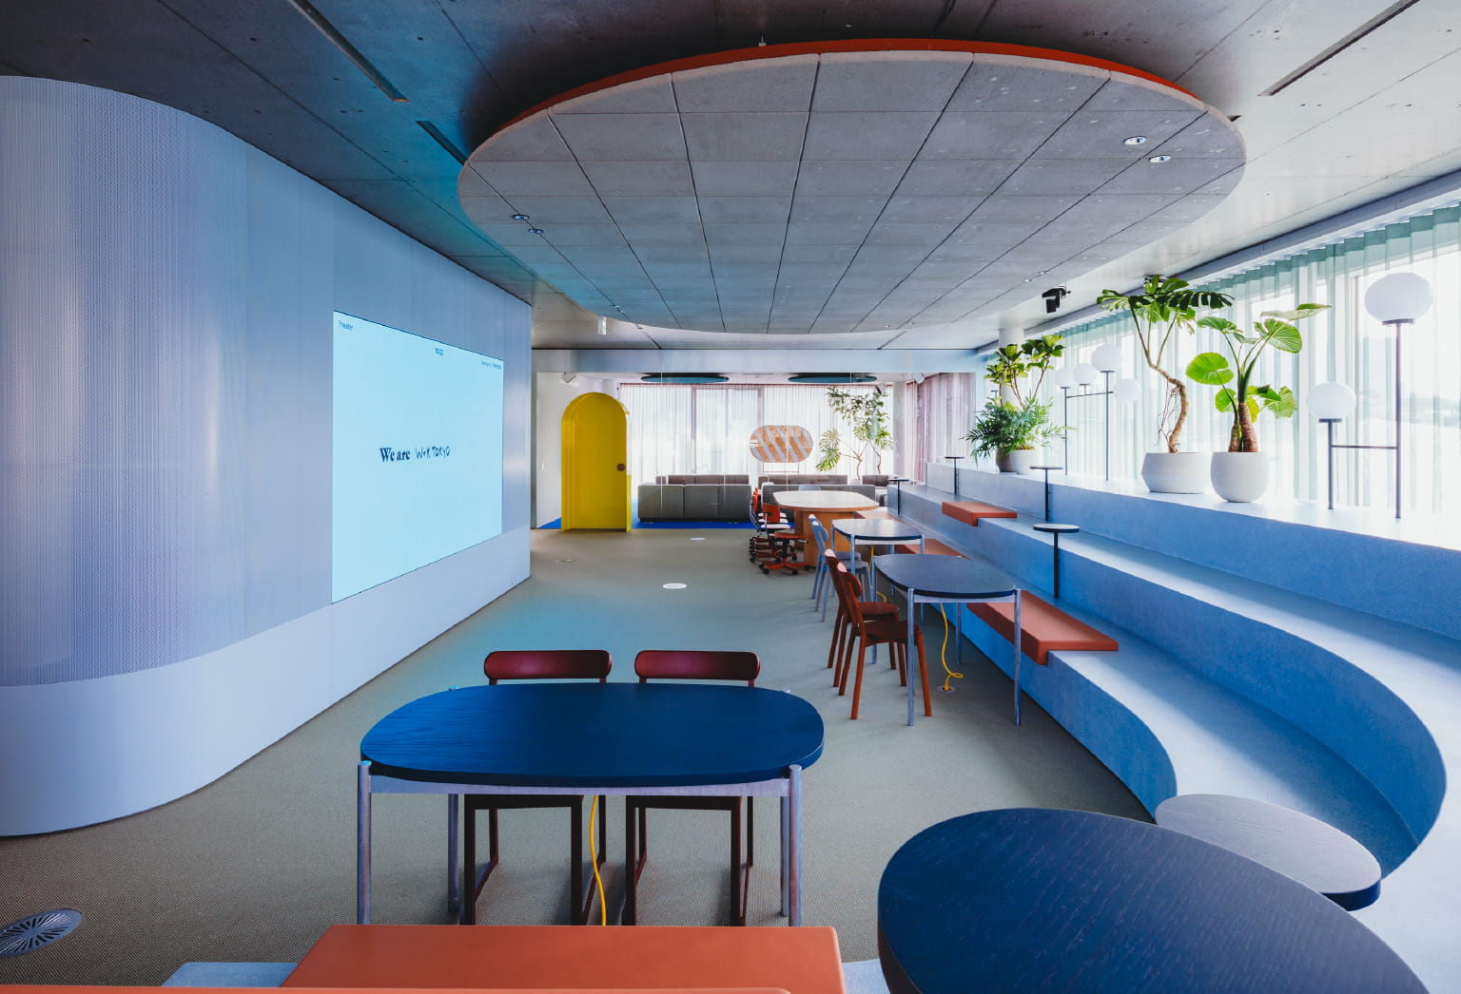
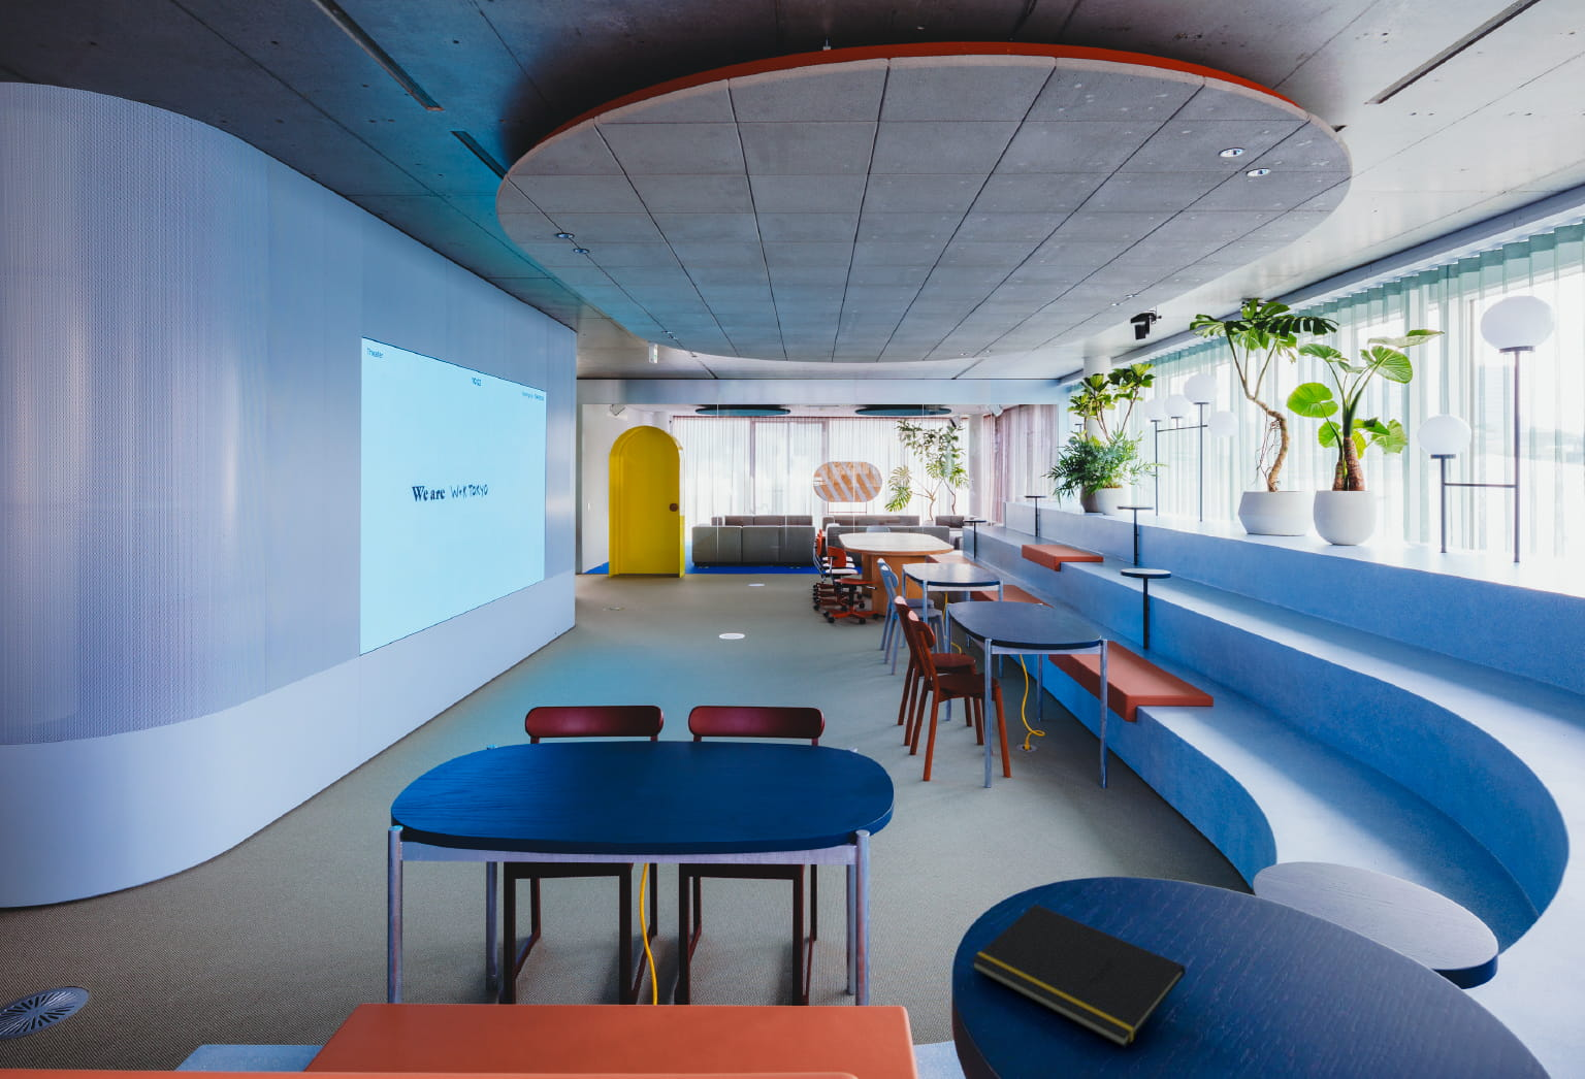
+ notepad [970,903,1186,1049]
